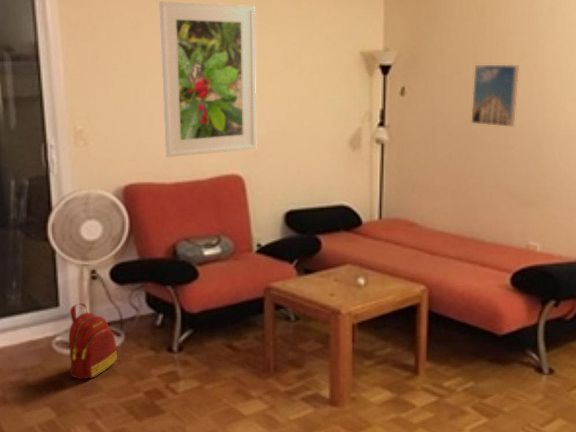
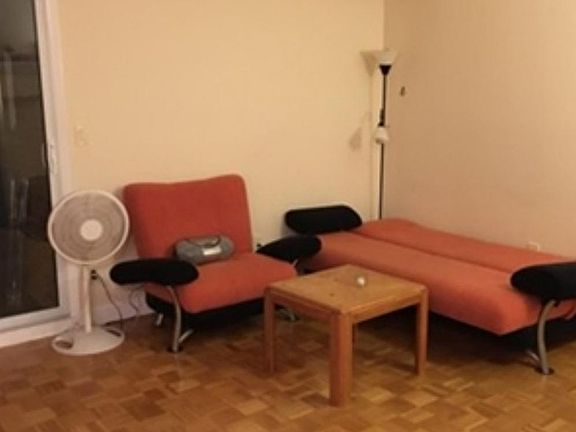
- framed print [471,64,519,128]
- backpack [68,302,118,380]
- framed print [158,0,257,158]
